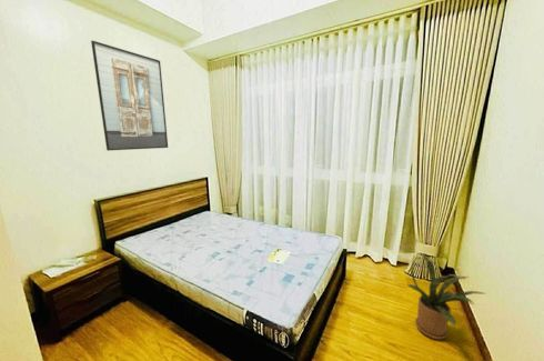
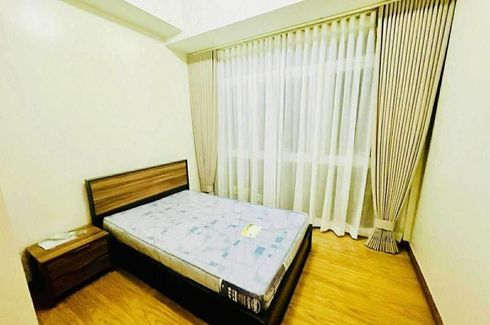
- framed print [90,39,169,152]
- house plant [406,251,487,340]
